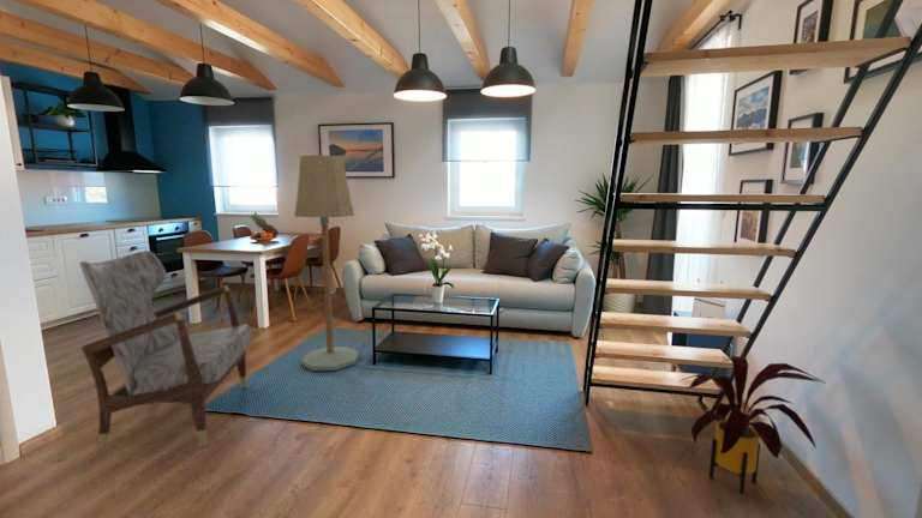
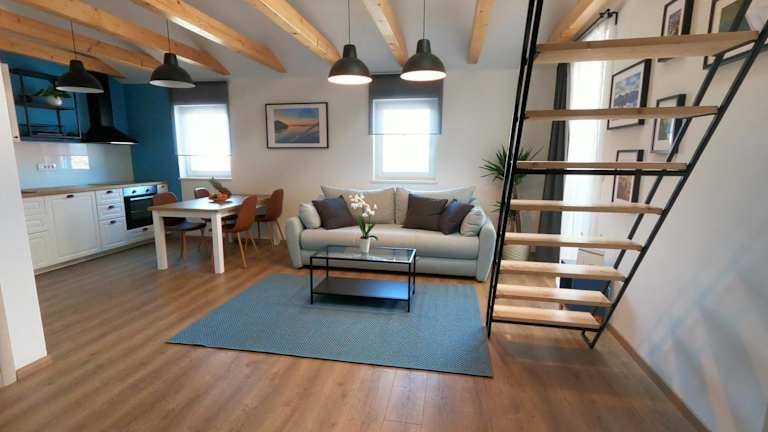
- house plant [678,355,827,495]
- armchair [78,249,255,451]
- floor lamp [293,153,360,372]
